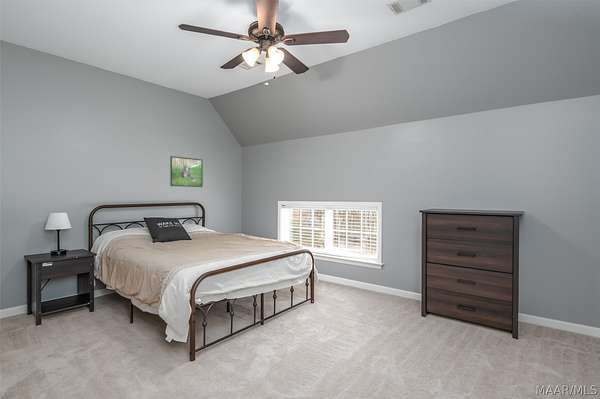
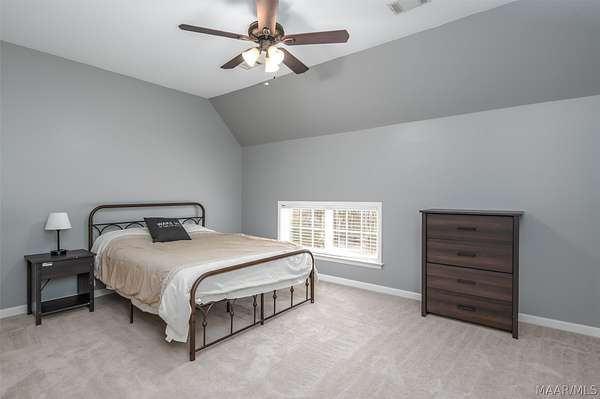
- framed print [169,155,204,188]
